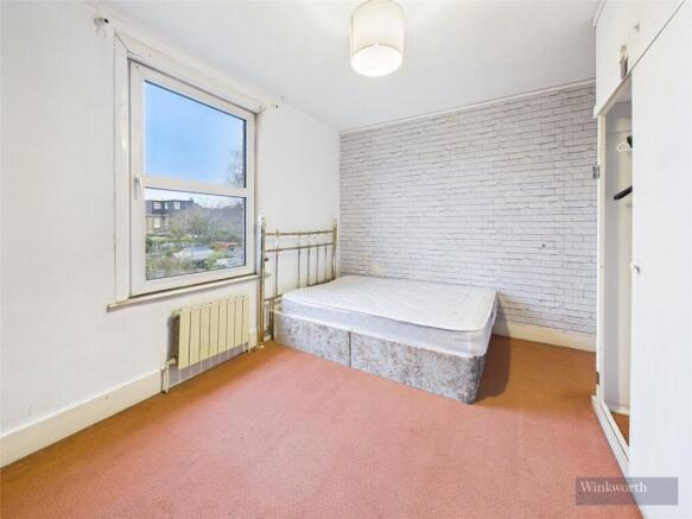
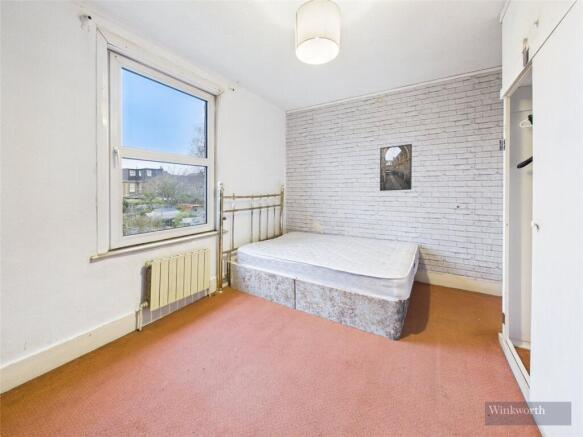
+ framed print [379,143,413,192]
